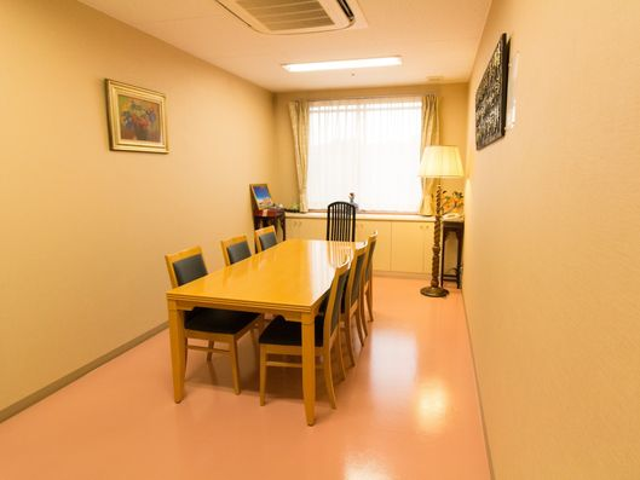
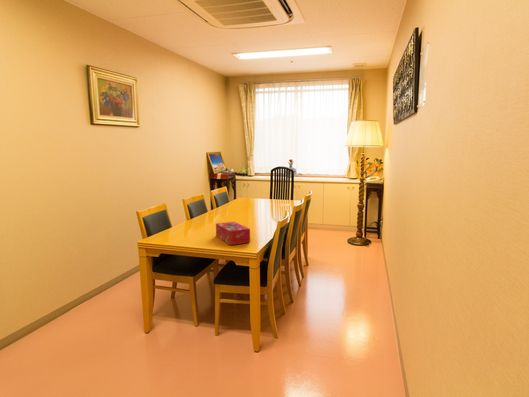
+ tissue box [215,221,251,246]
